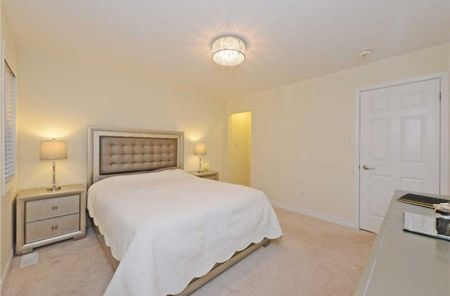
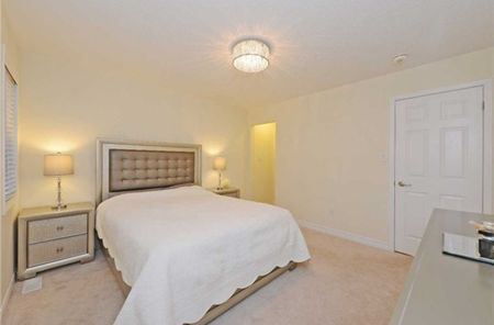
- notepad [396,192,450,210]
